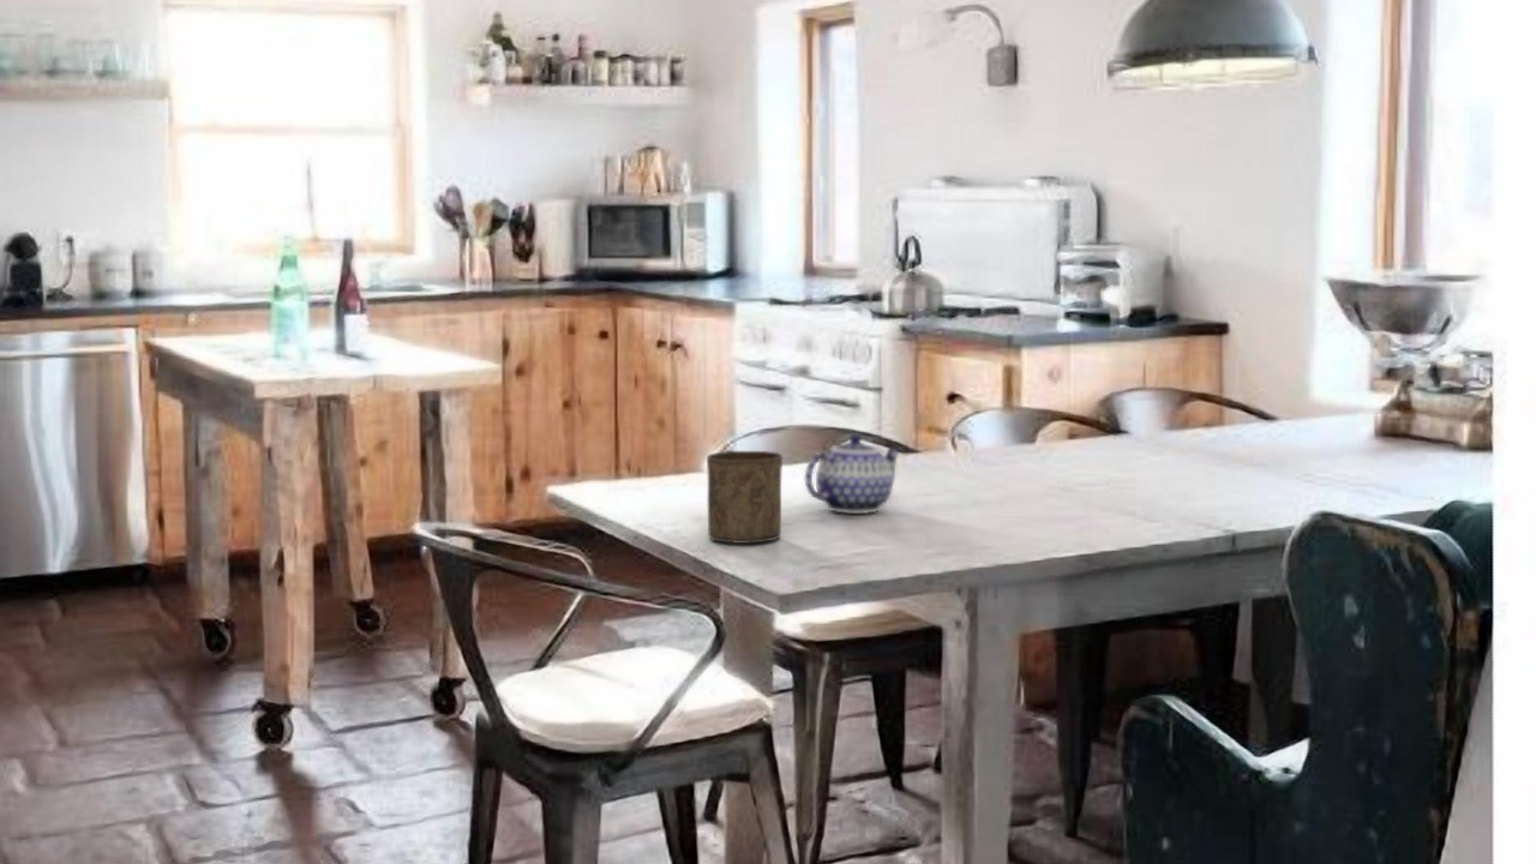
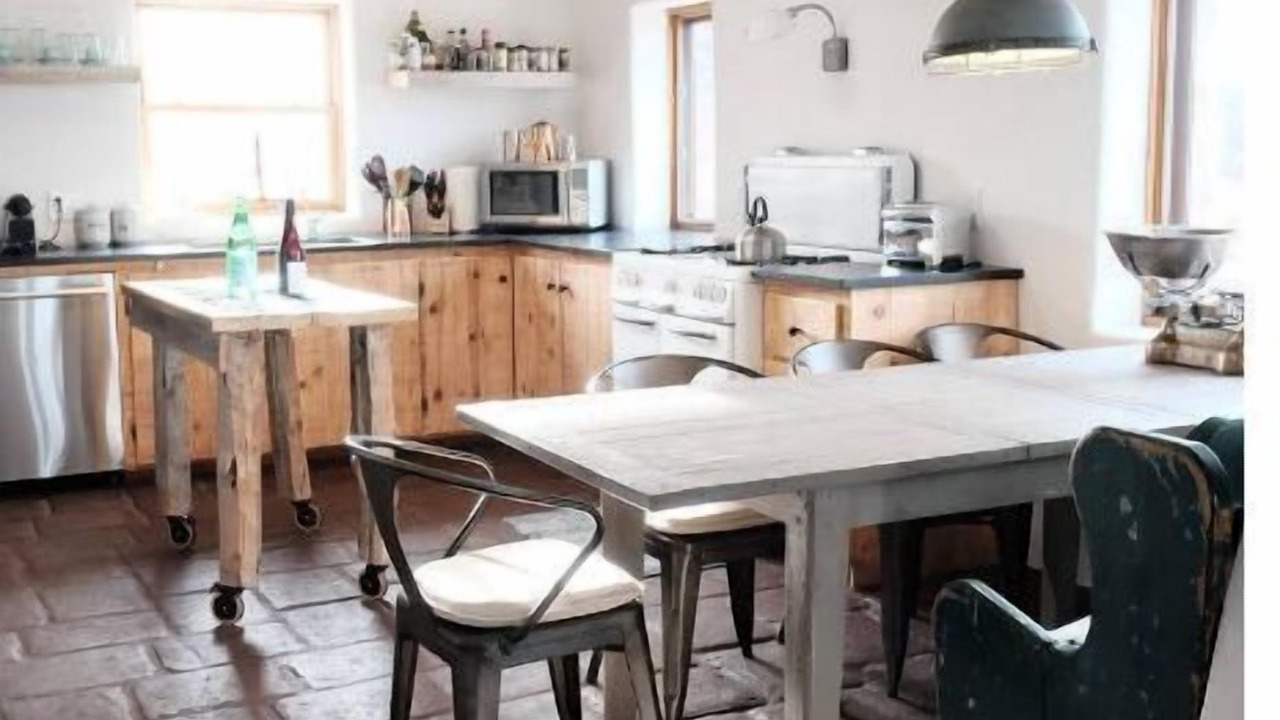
- cup [706,450,784,545]
- teapot [804,433,904,515]
